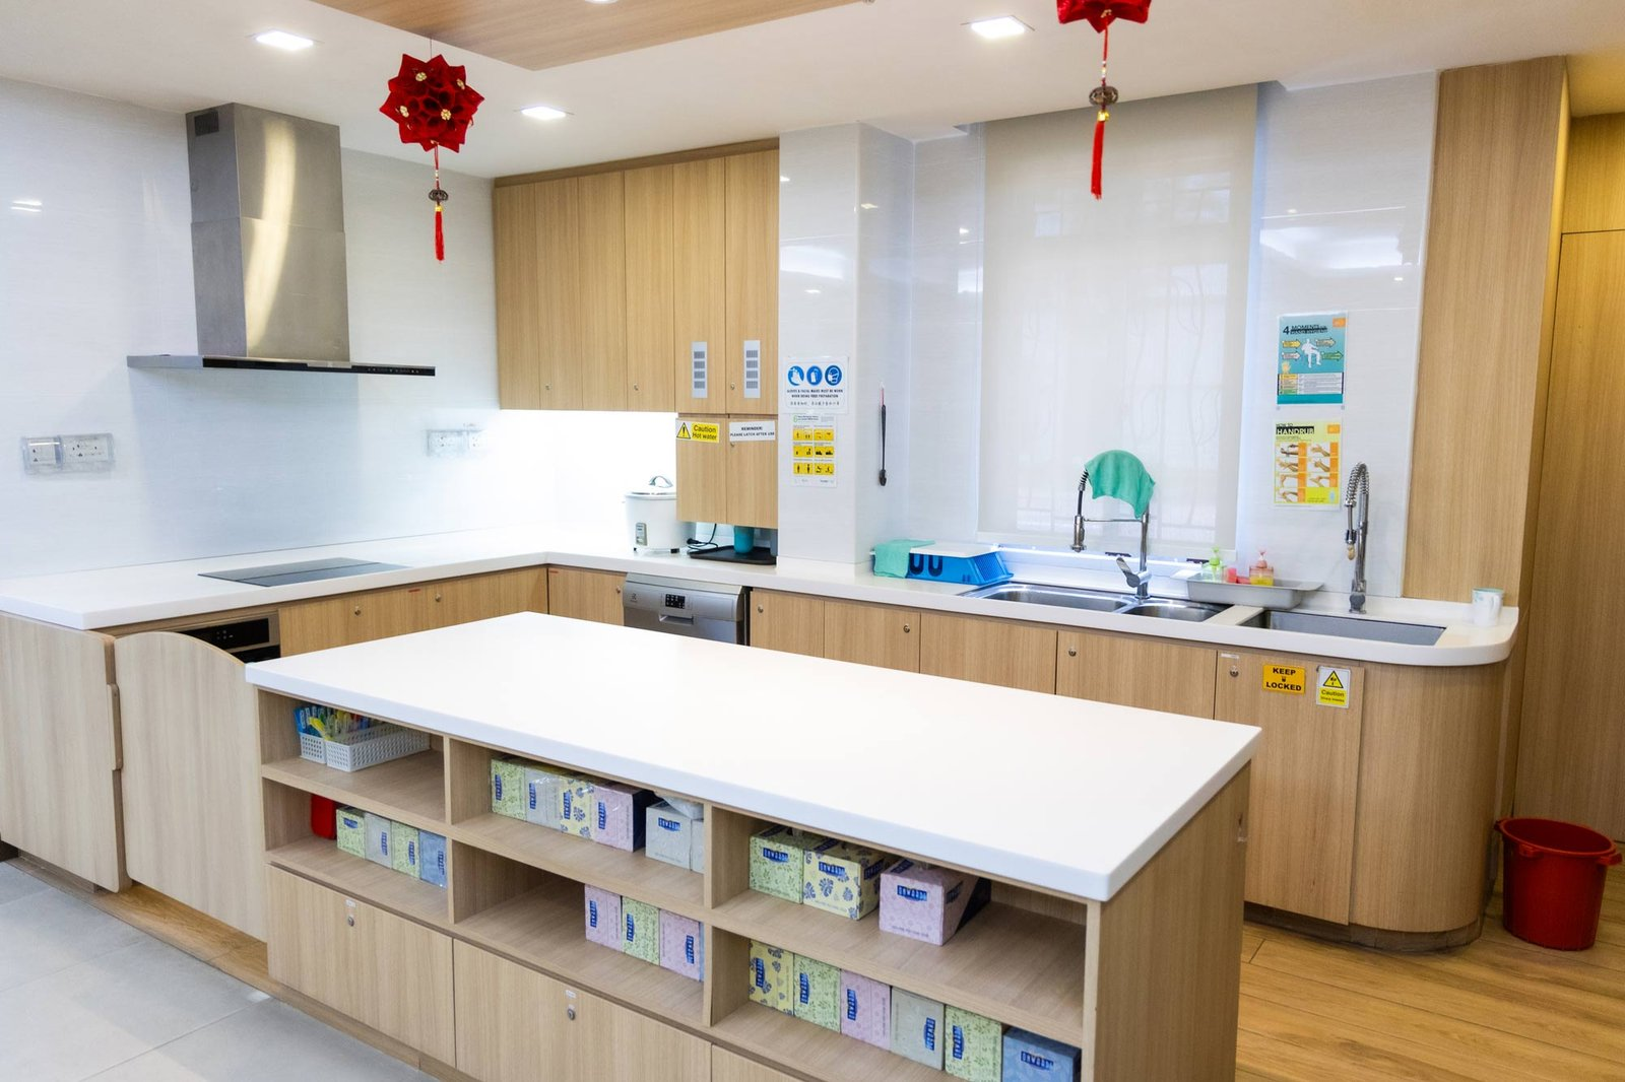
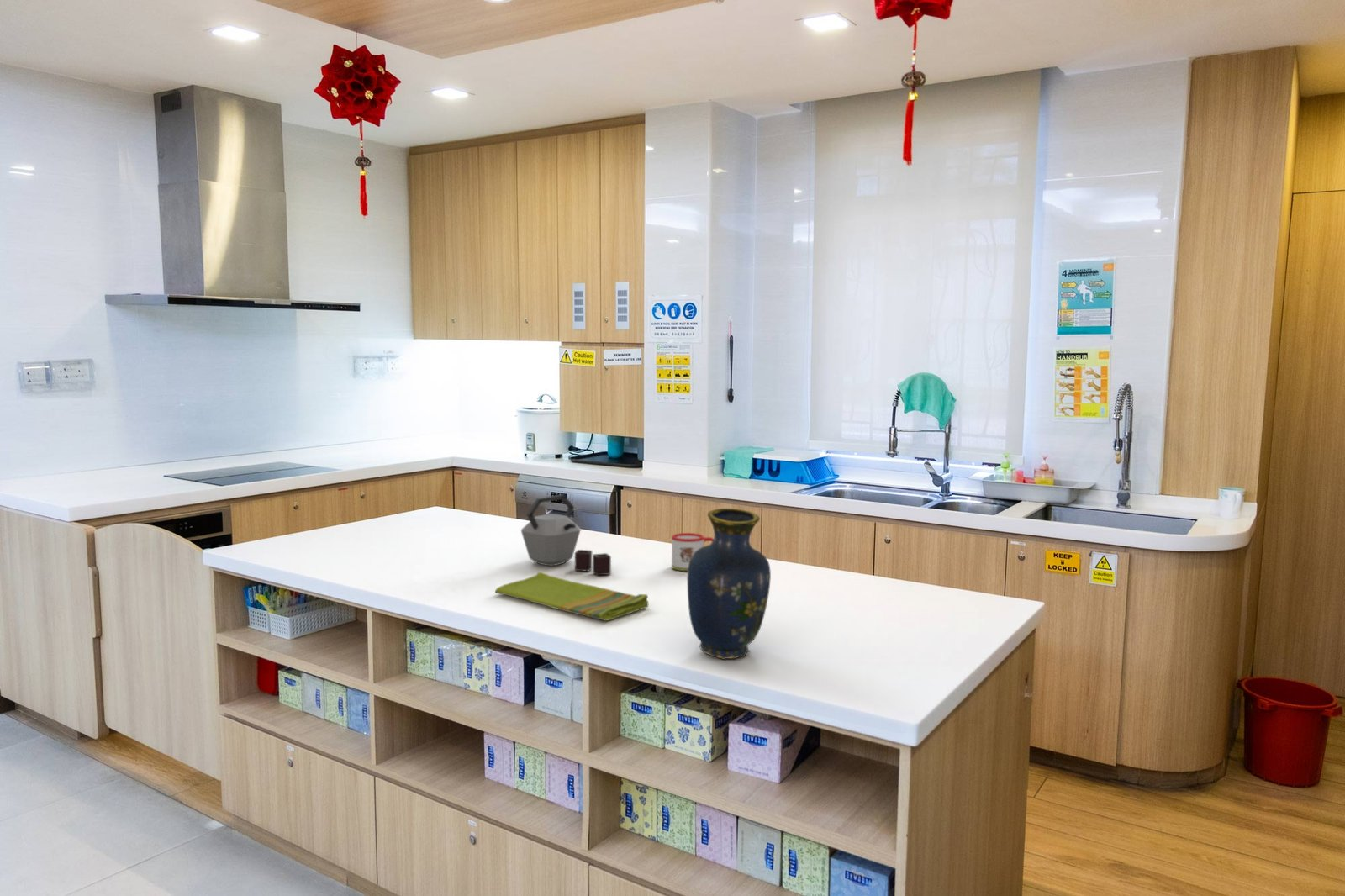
+ mug [671,532,714,572]
+ vase [687,508,772,660]
+ dish towel [494,571,649,622]
+ kettle [520,493,612,577]
